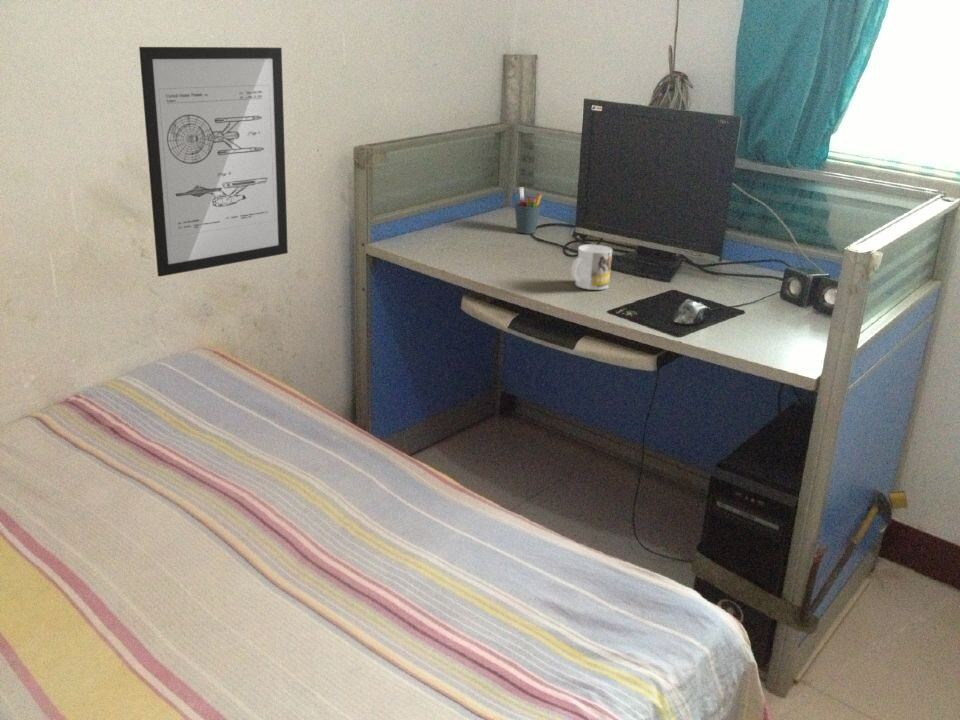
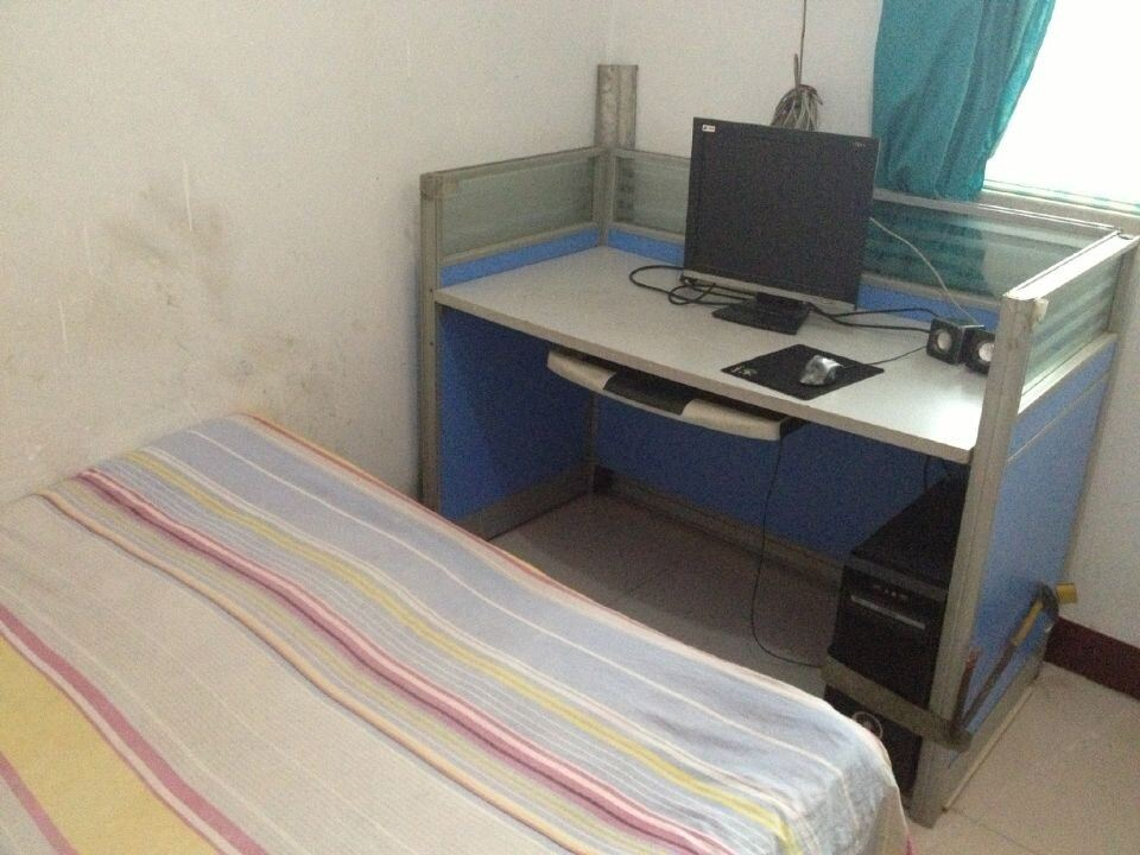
- pen holder [514,186,543,235]
- mug [570,244,613,291]
- wall art [138,46,289,278]
